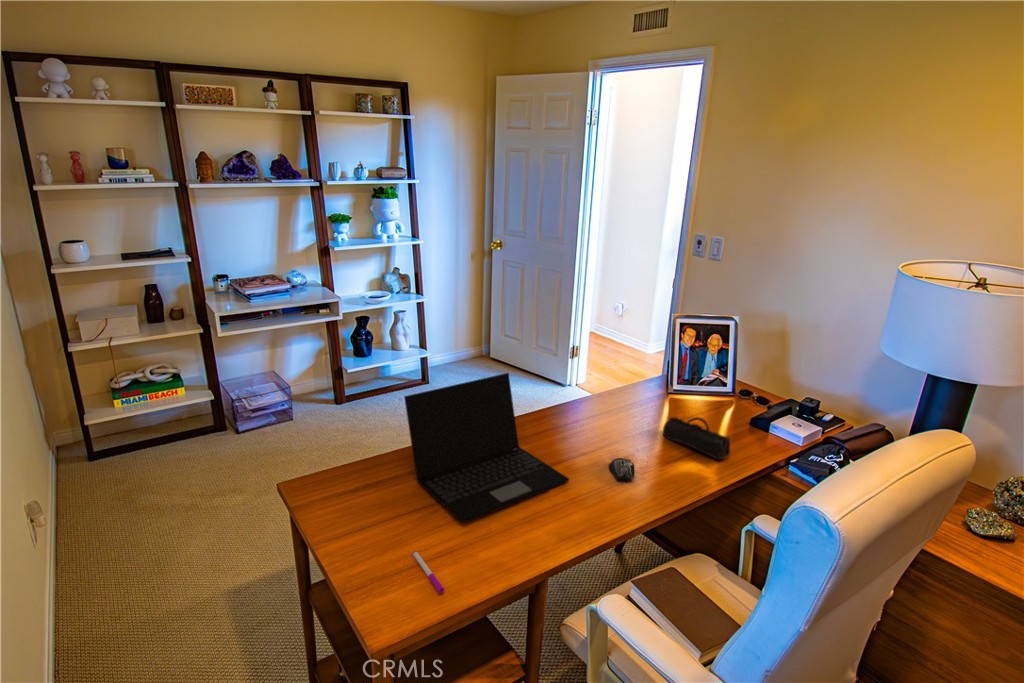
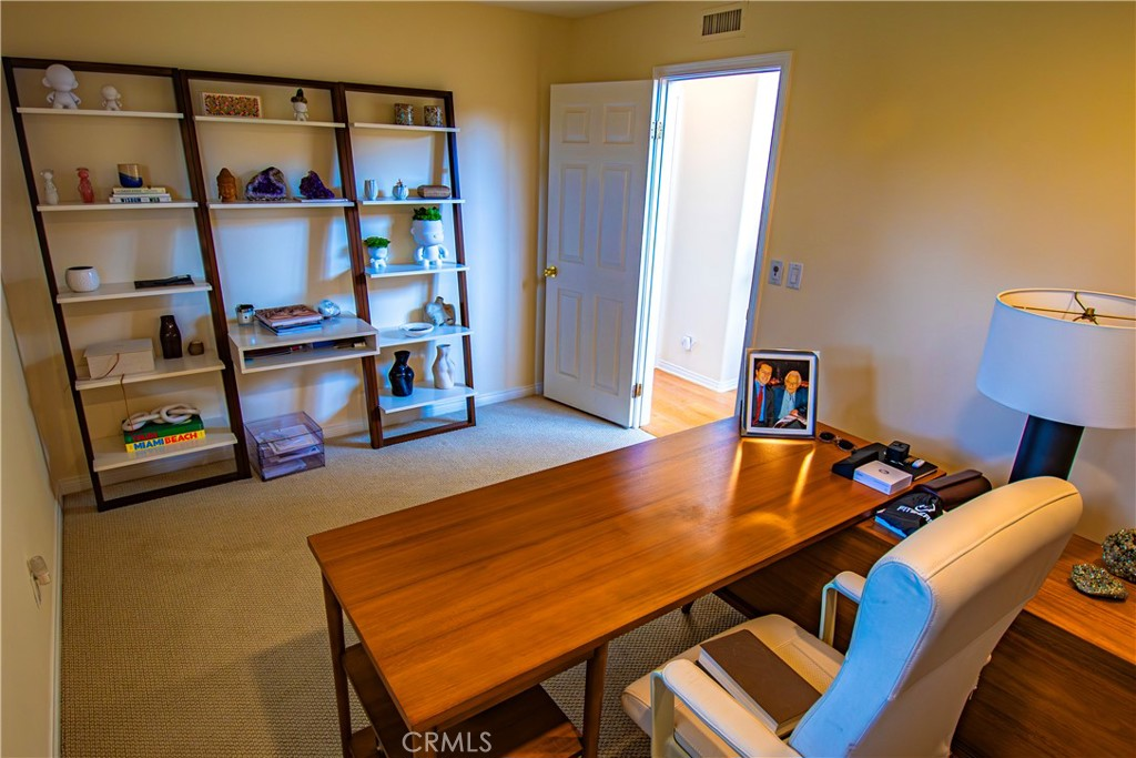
- pen [412,550,445,595]
- computer mouse [608,457,636,483]
- laptop [403,372,570,525]
- pencil case [662,416,731,460]
